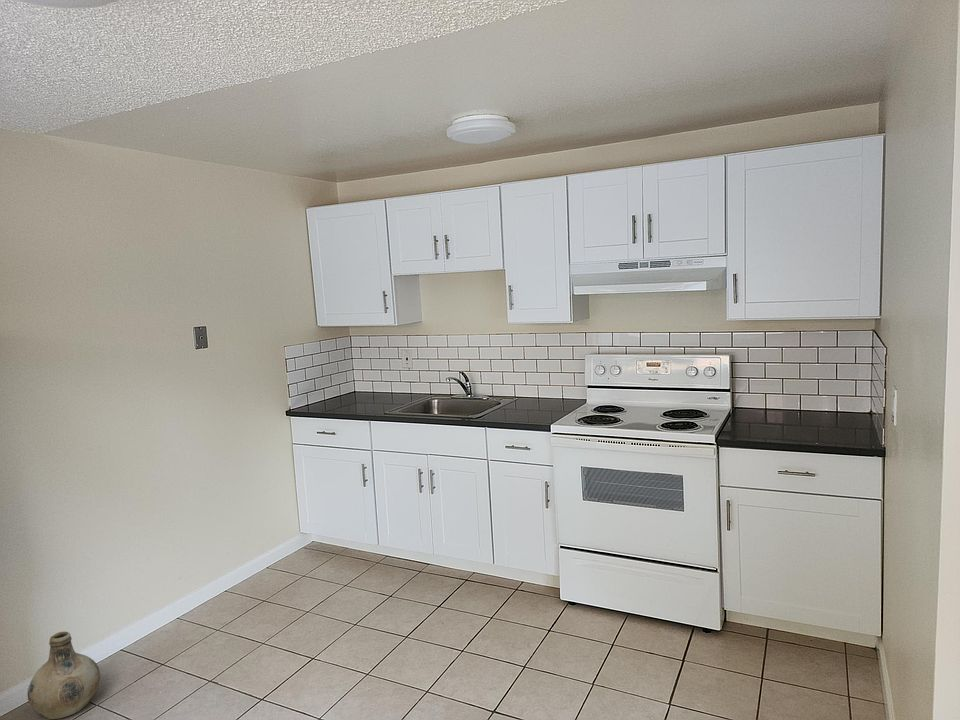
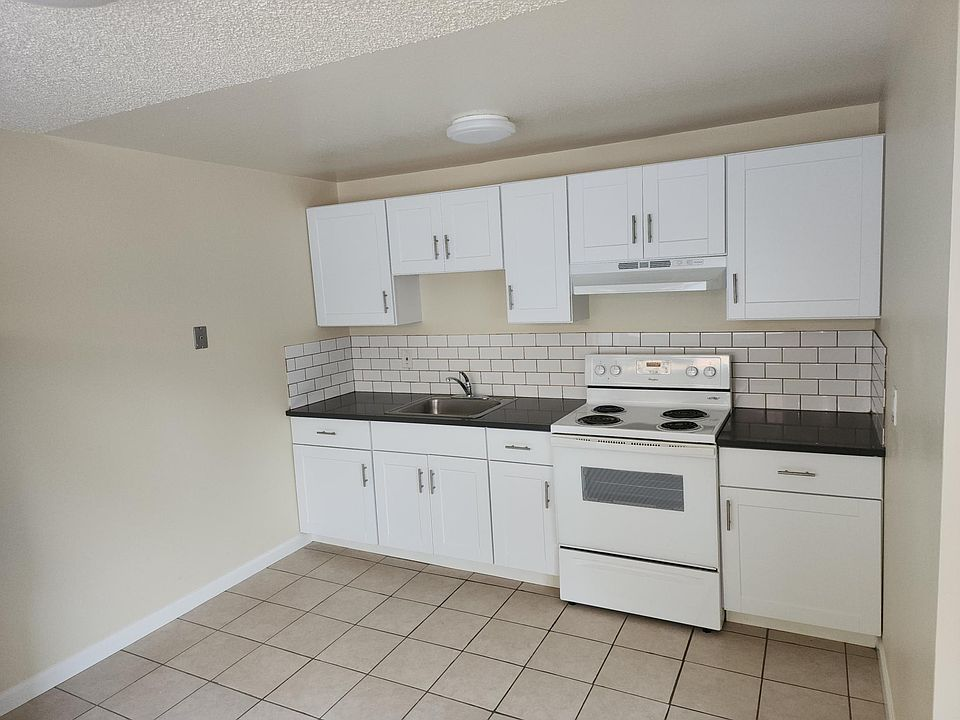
- ceramic jug [27,631,101,720]
